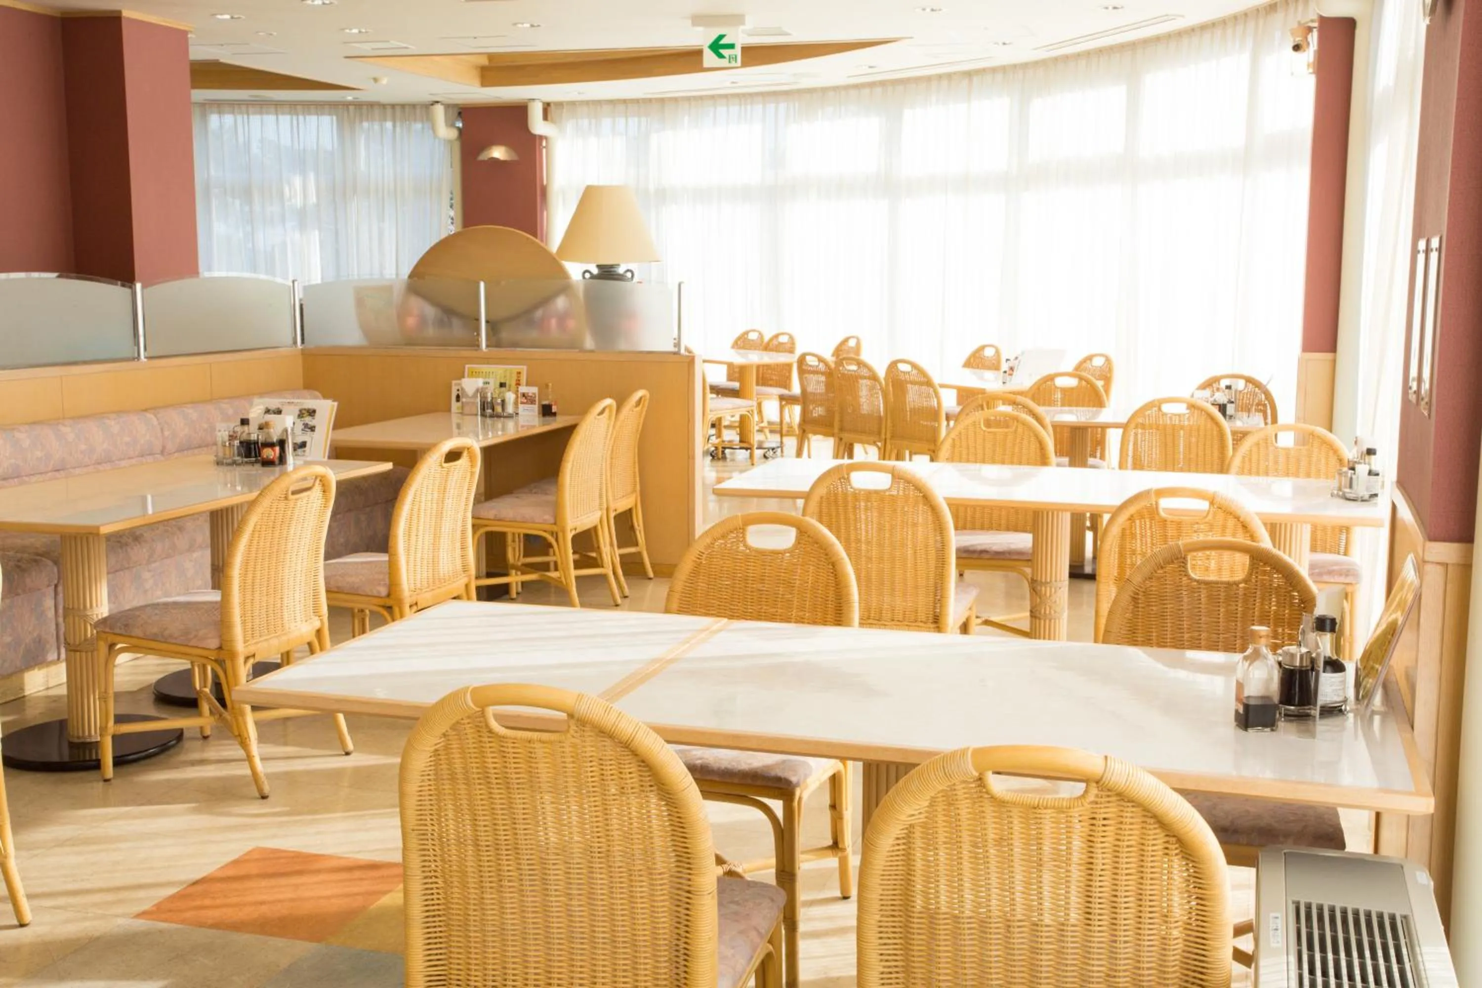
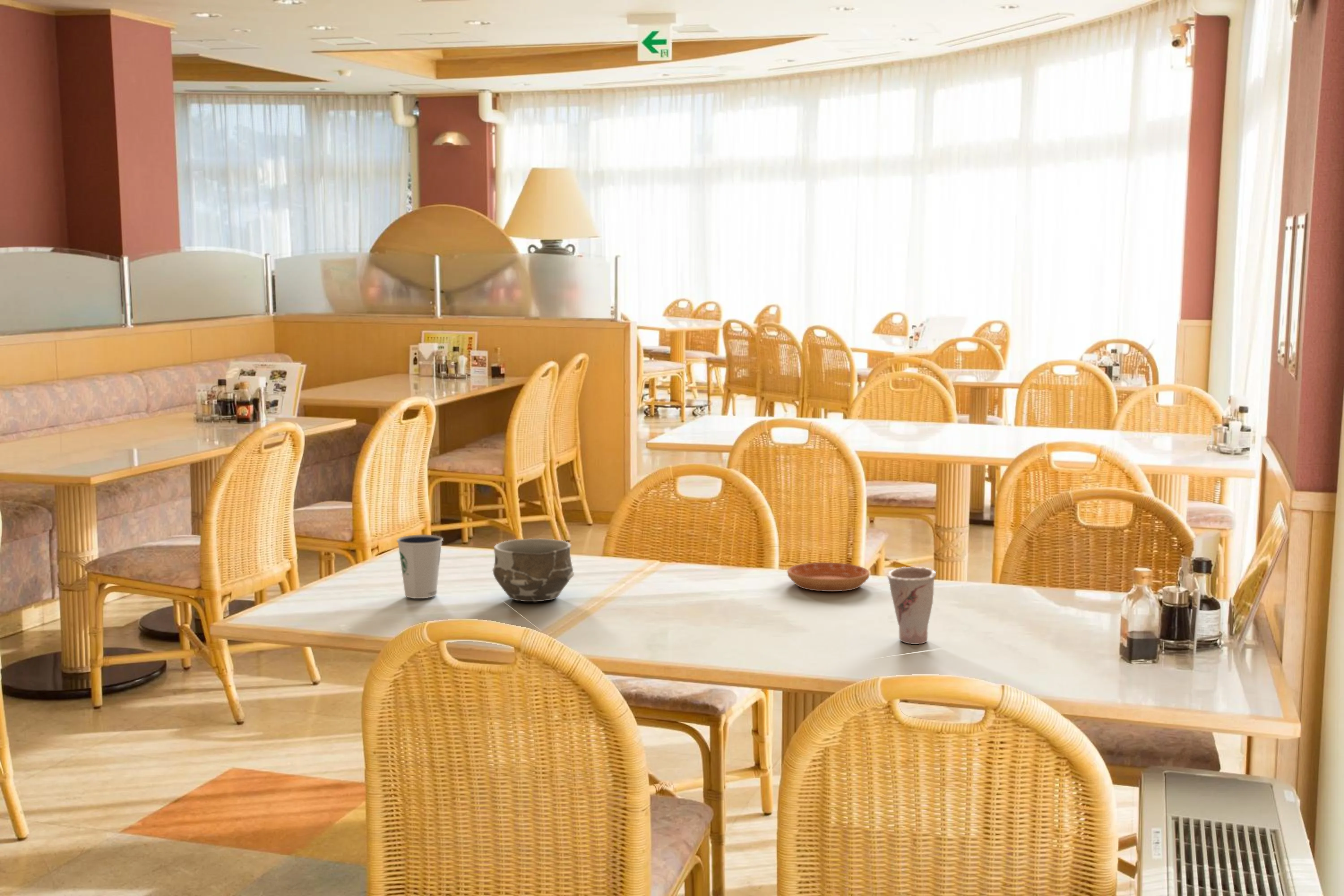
+ cup [887,566,937,645]
+ dixie cup [396,534,444,599]
+ saucer [787,562,870,592]
+ ceramic bowl [492,538,575,602]
